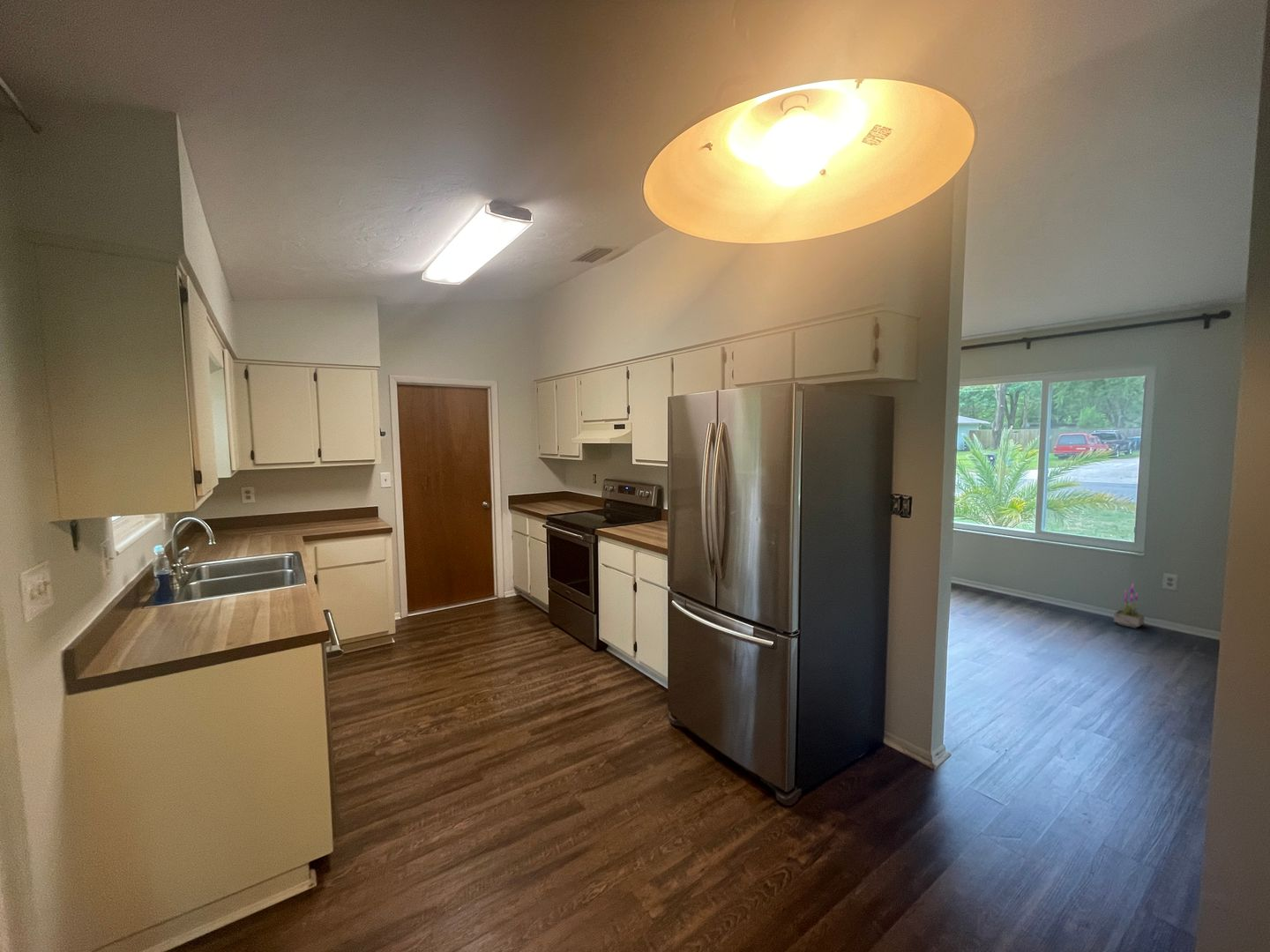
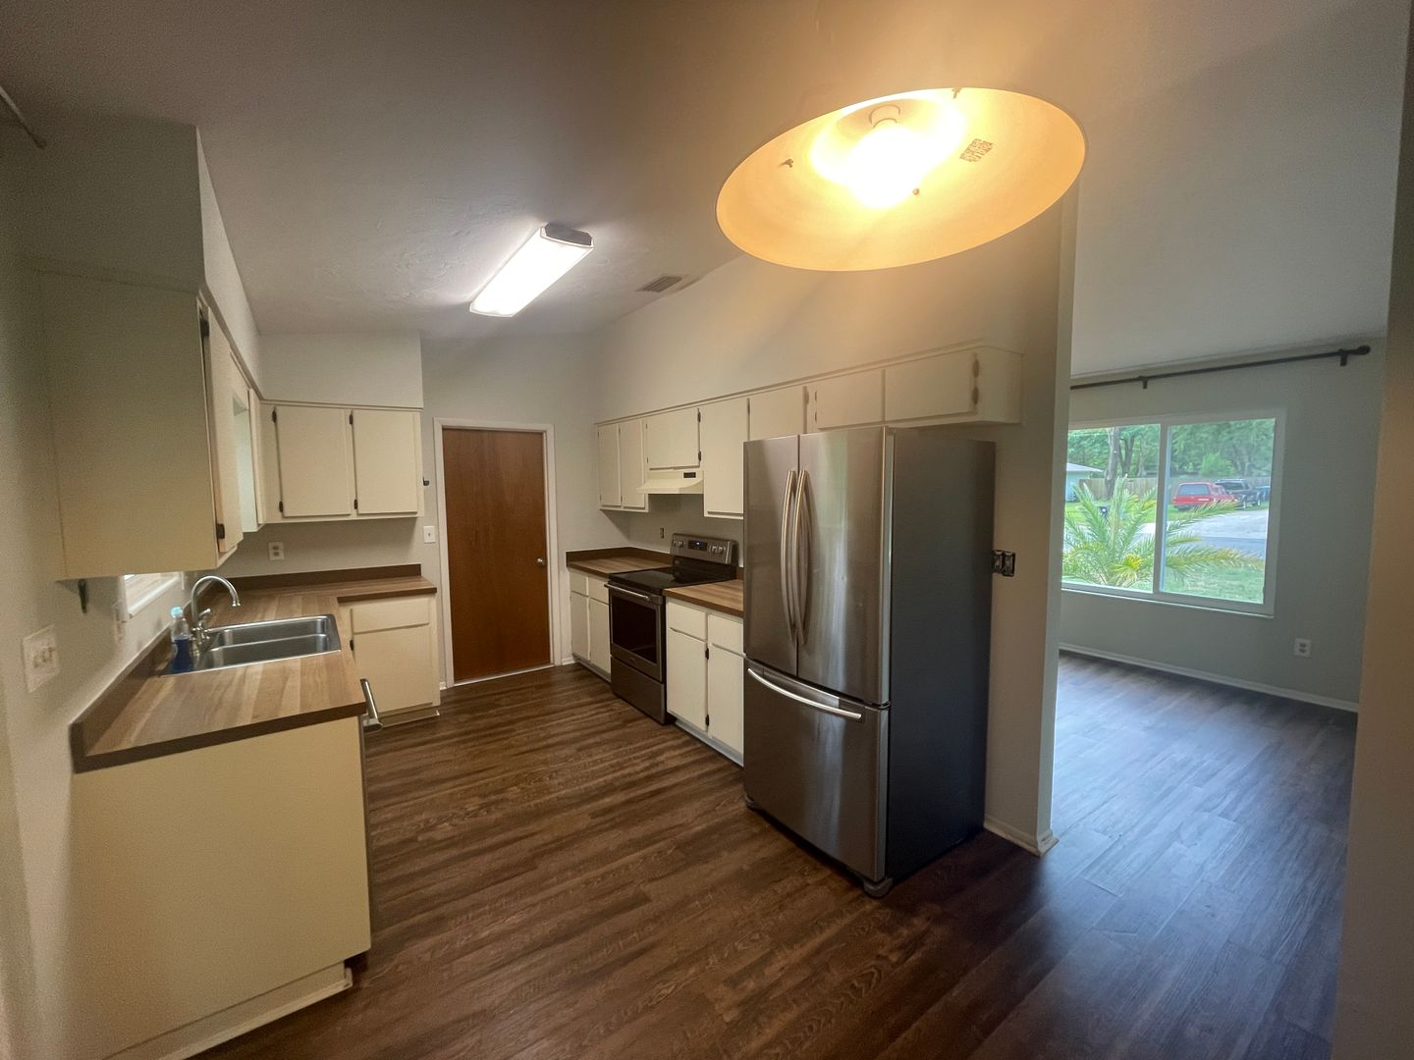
- potted plant [1113,583,1146,628]
